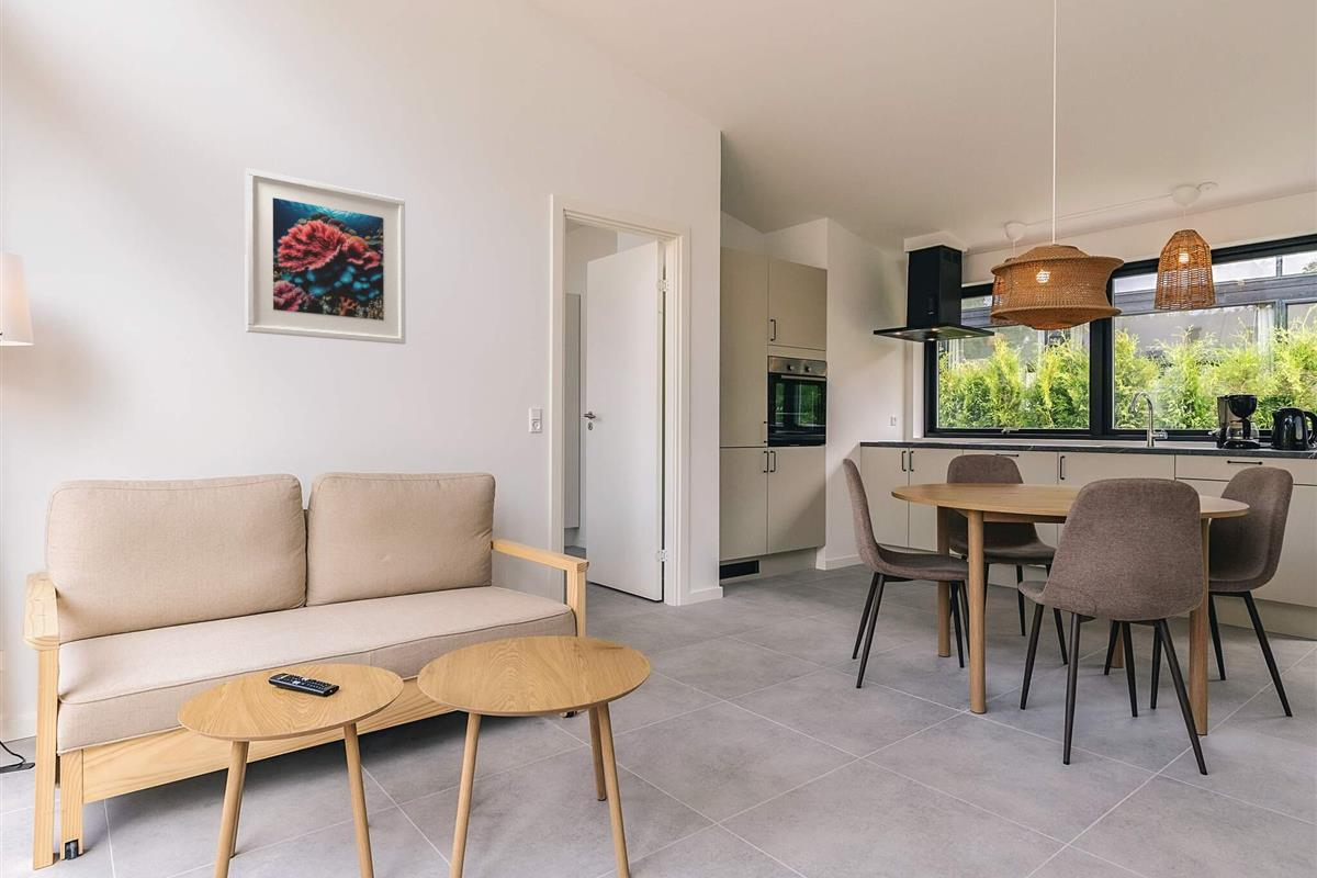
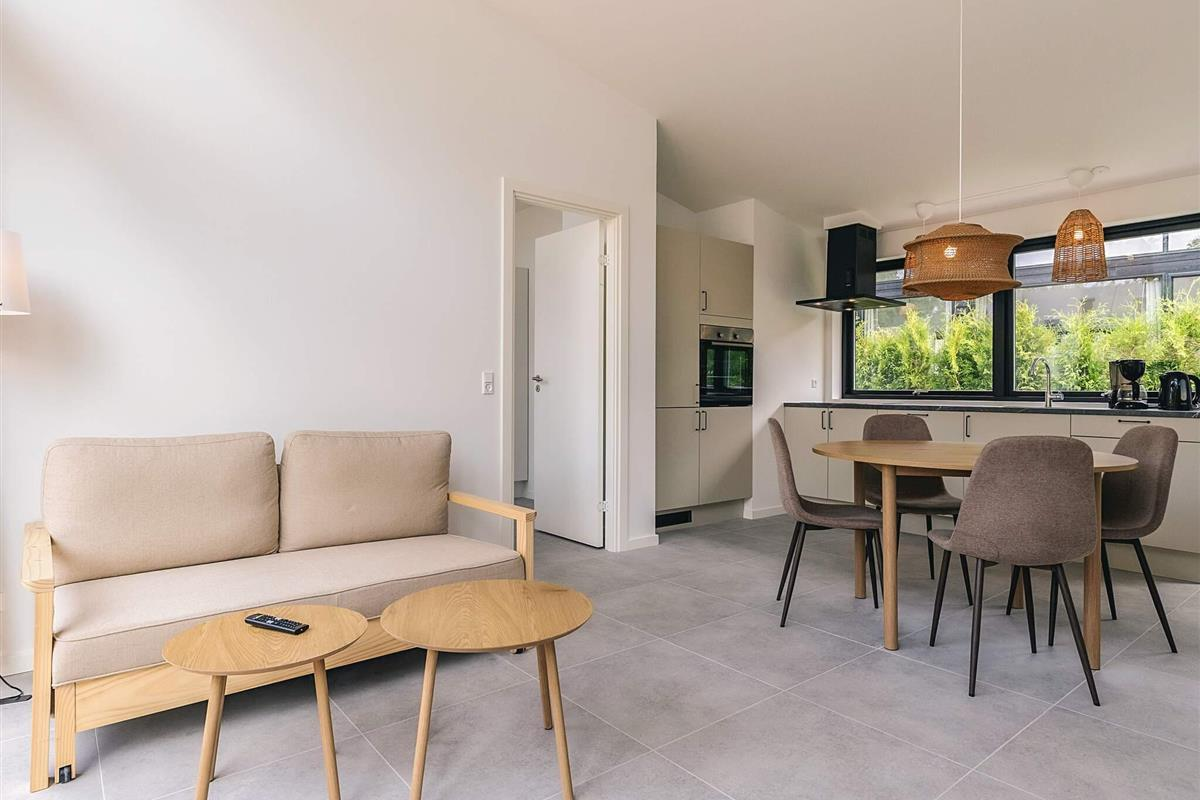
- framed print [244,167,407,346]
